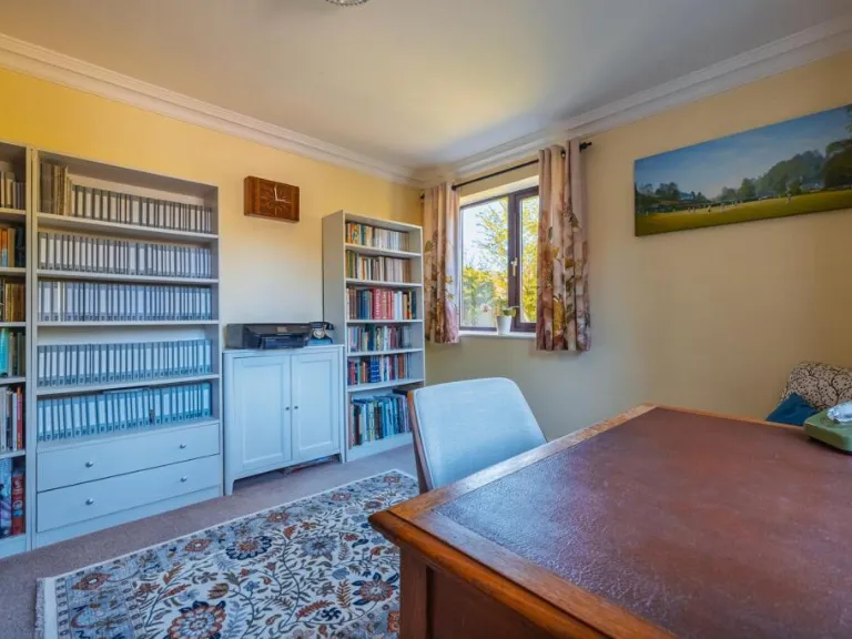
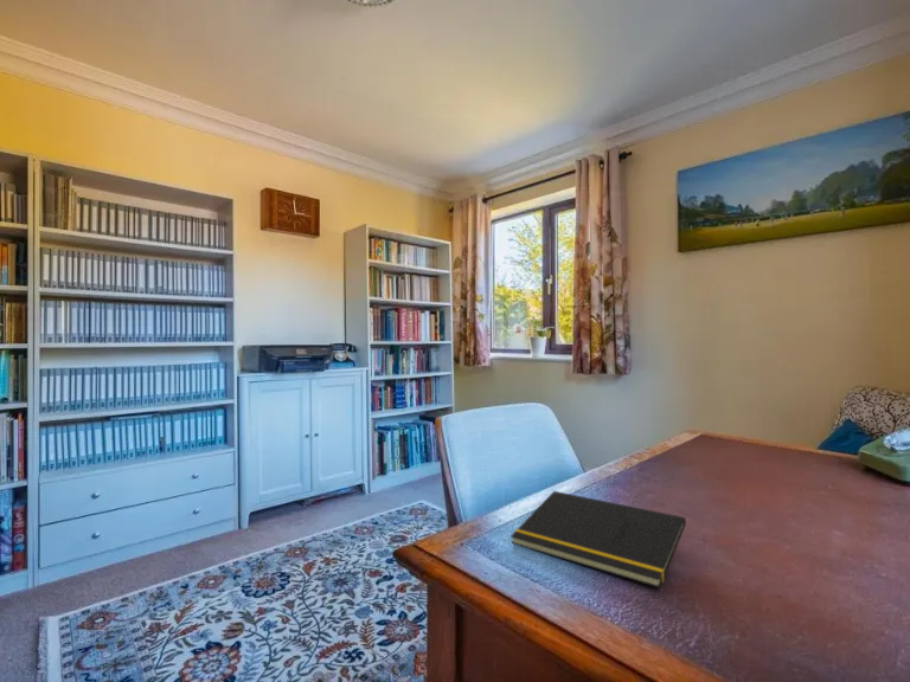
+ notepad [510,490,687,590]
